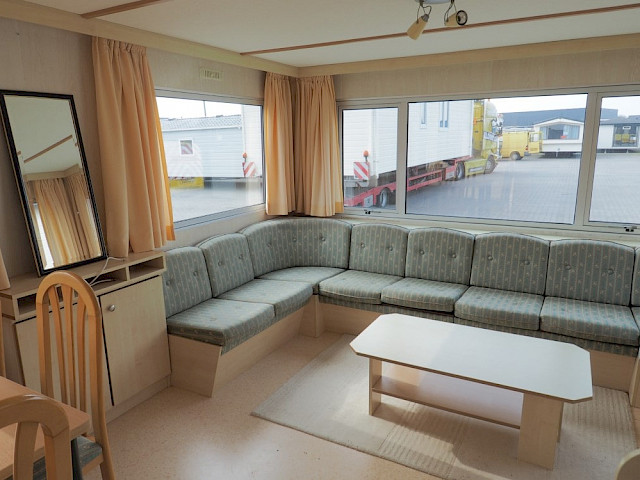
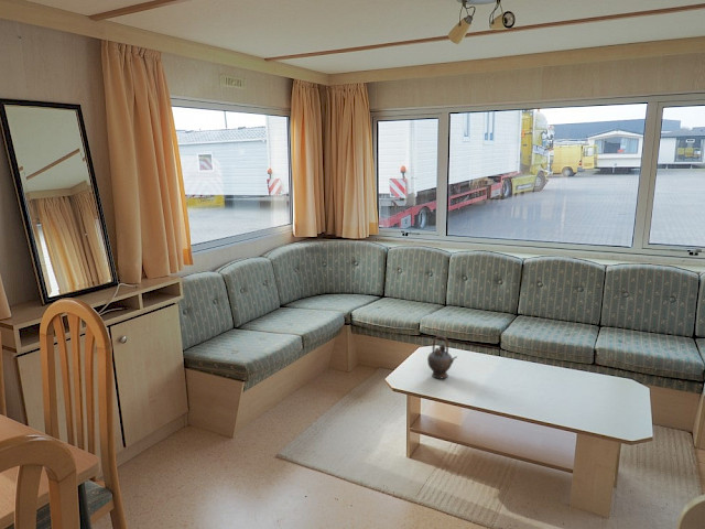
+ teapot [426,335,458,379]
